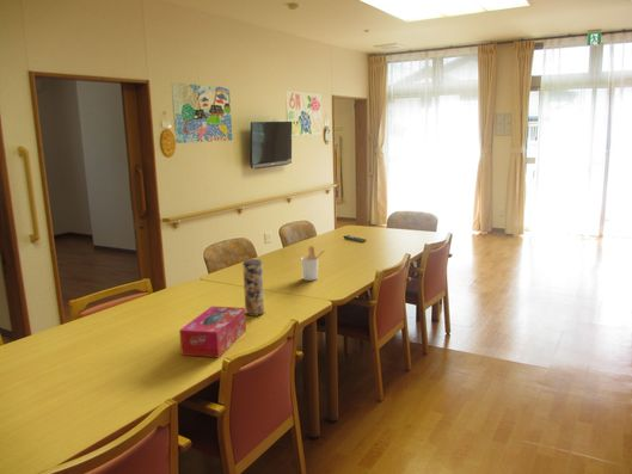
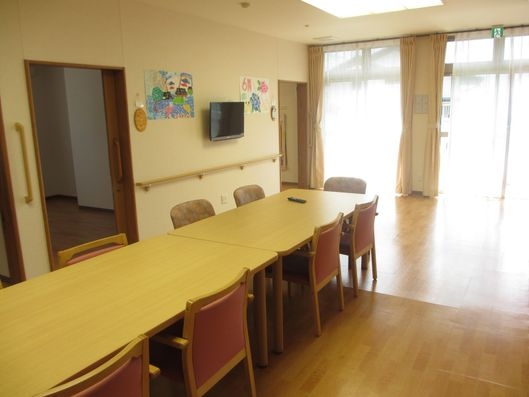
- tissue box [178,306,247,358]
- utensil holder [300,245,329,282]
- vase [241,258,265,318]
